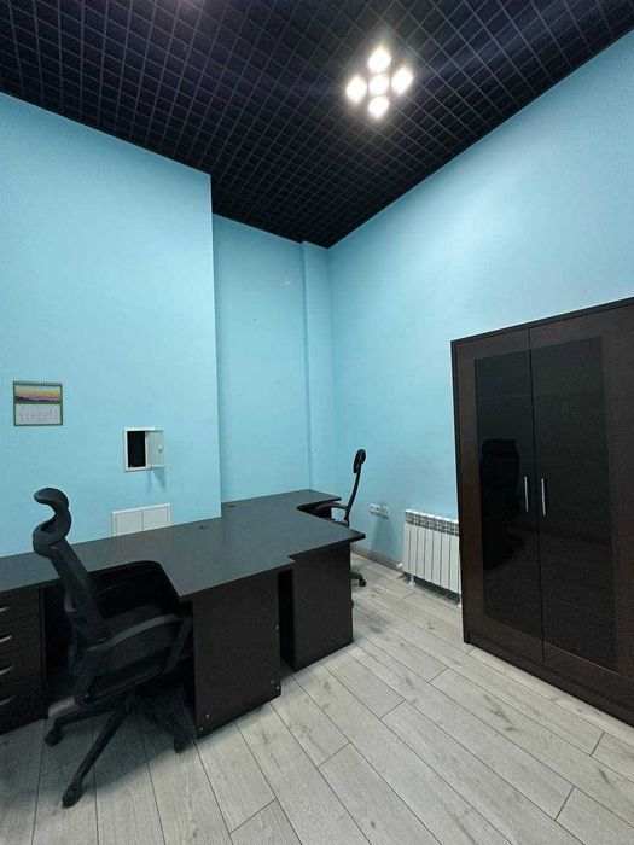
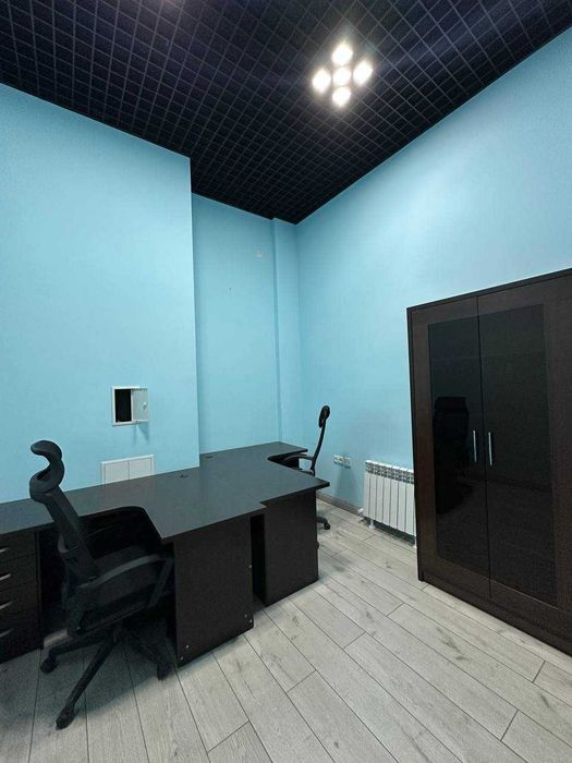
- calendar [12,379,64,427]
